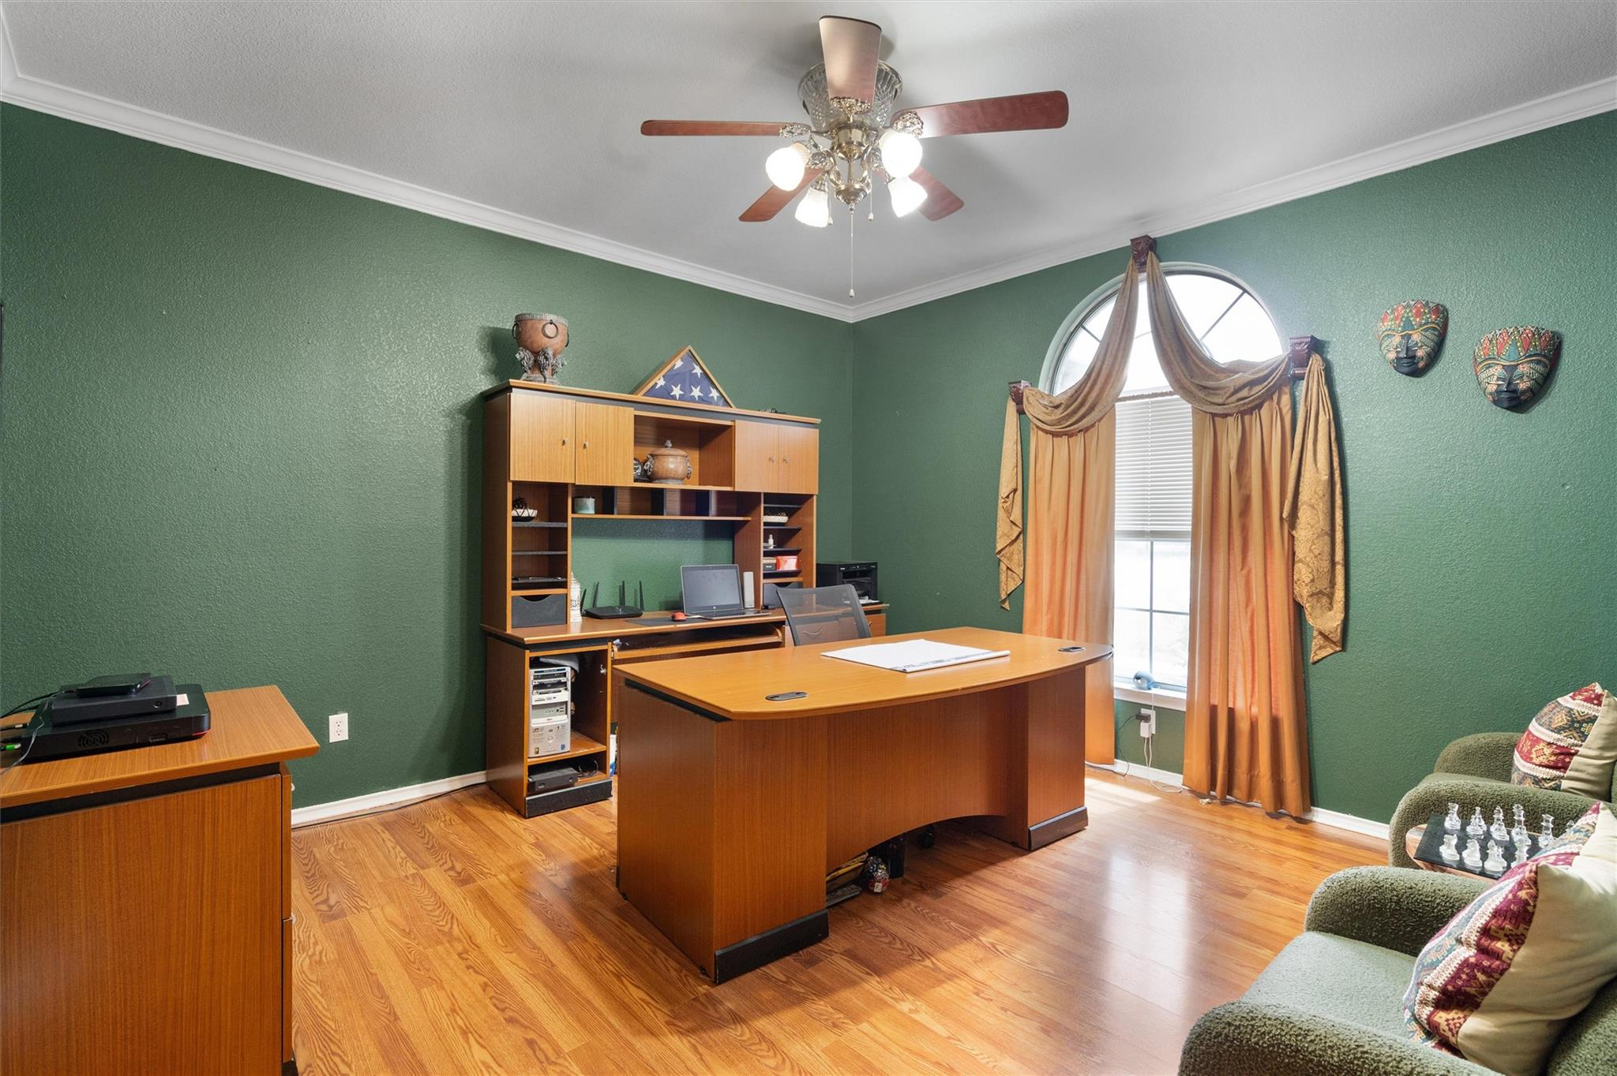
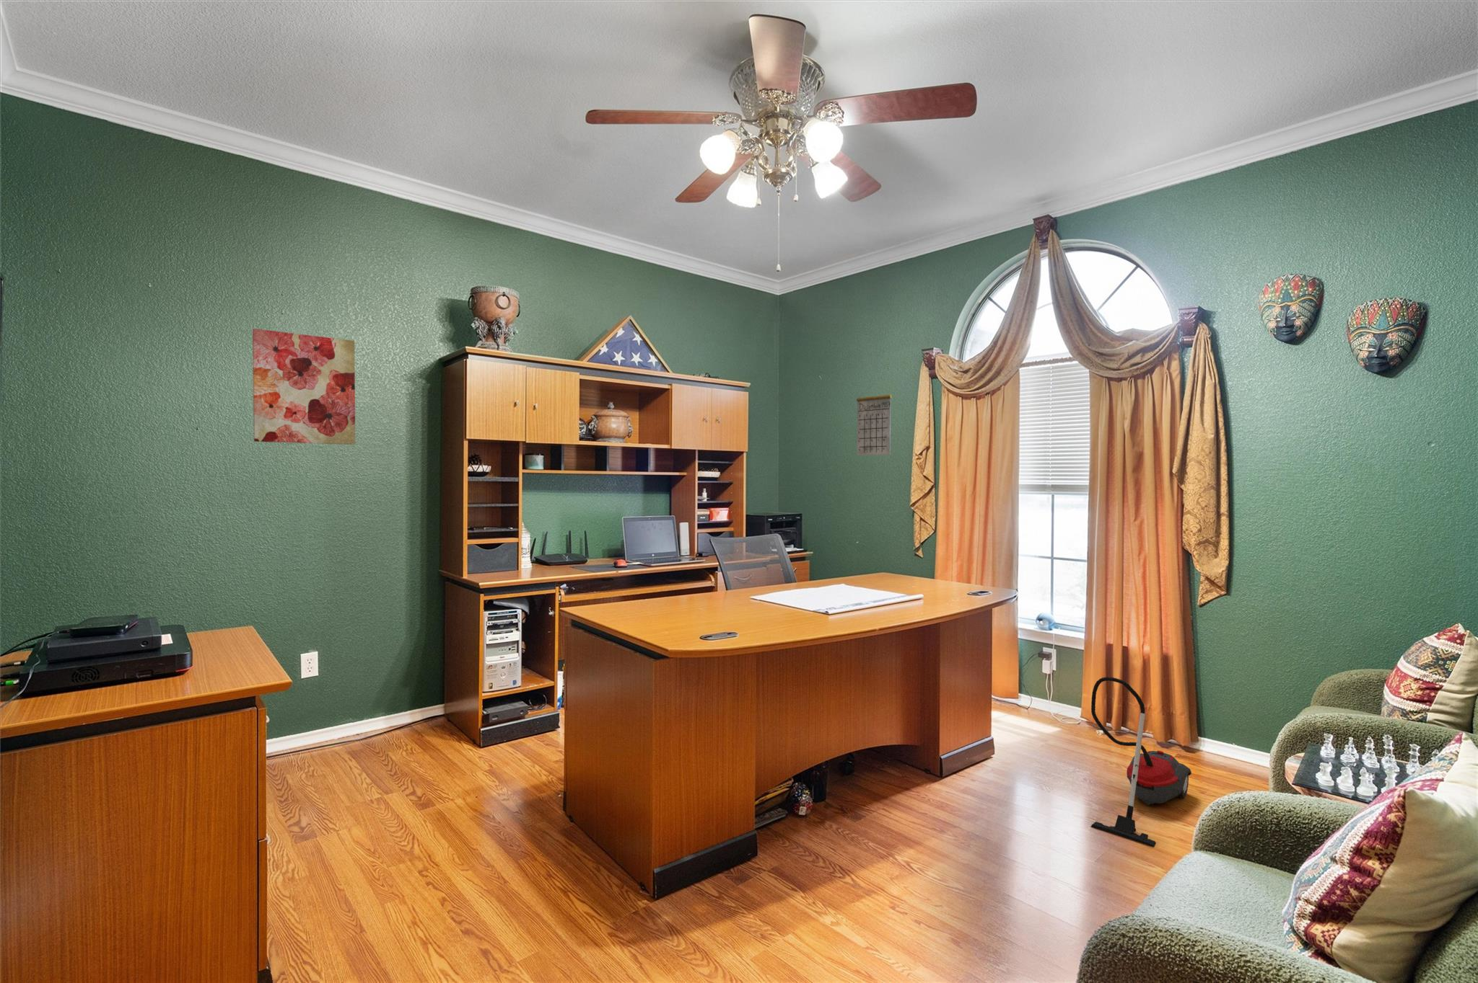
+ wall art [251,328,356,445]
+ vacuum cleaner [1090,676,1193,848]
+ calendar [855,383,893,456]
